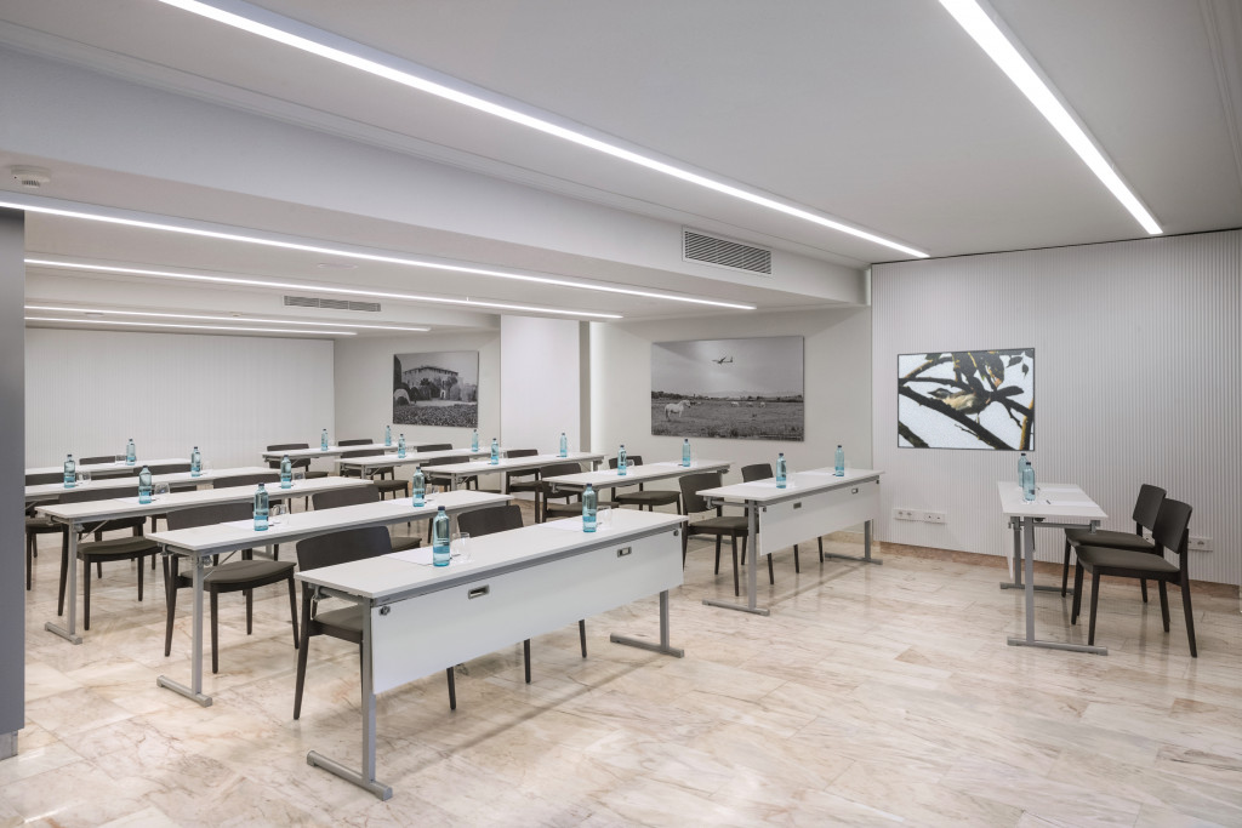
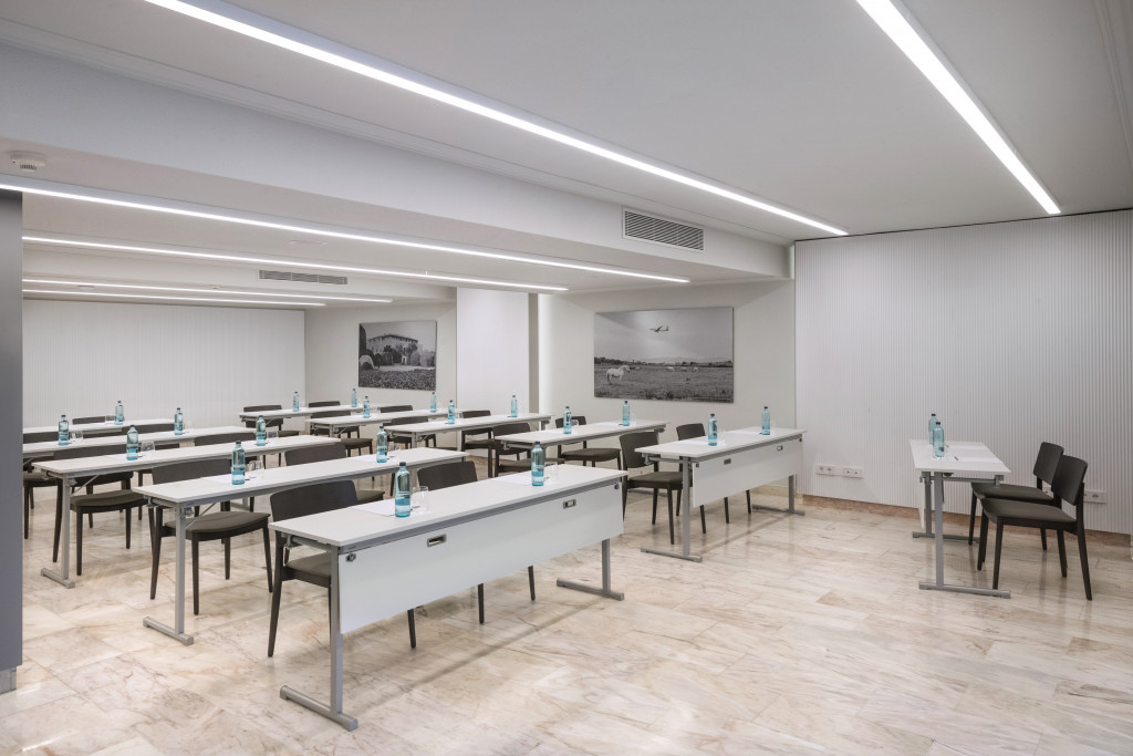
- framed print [896,347,1036,453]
